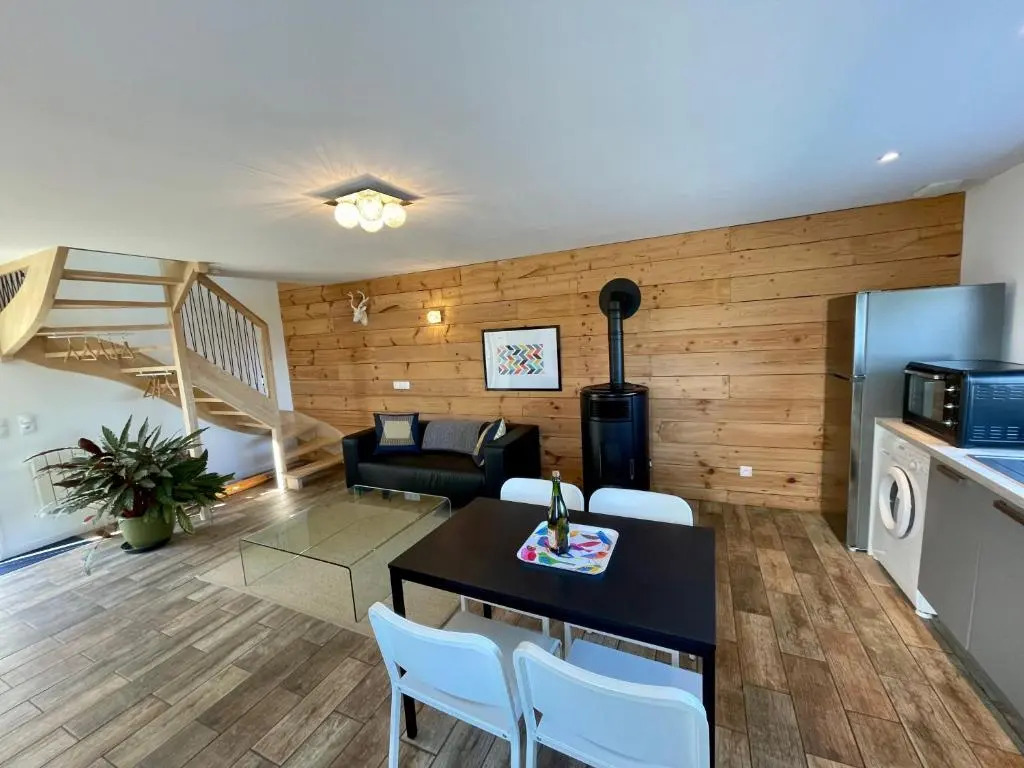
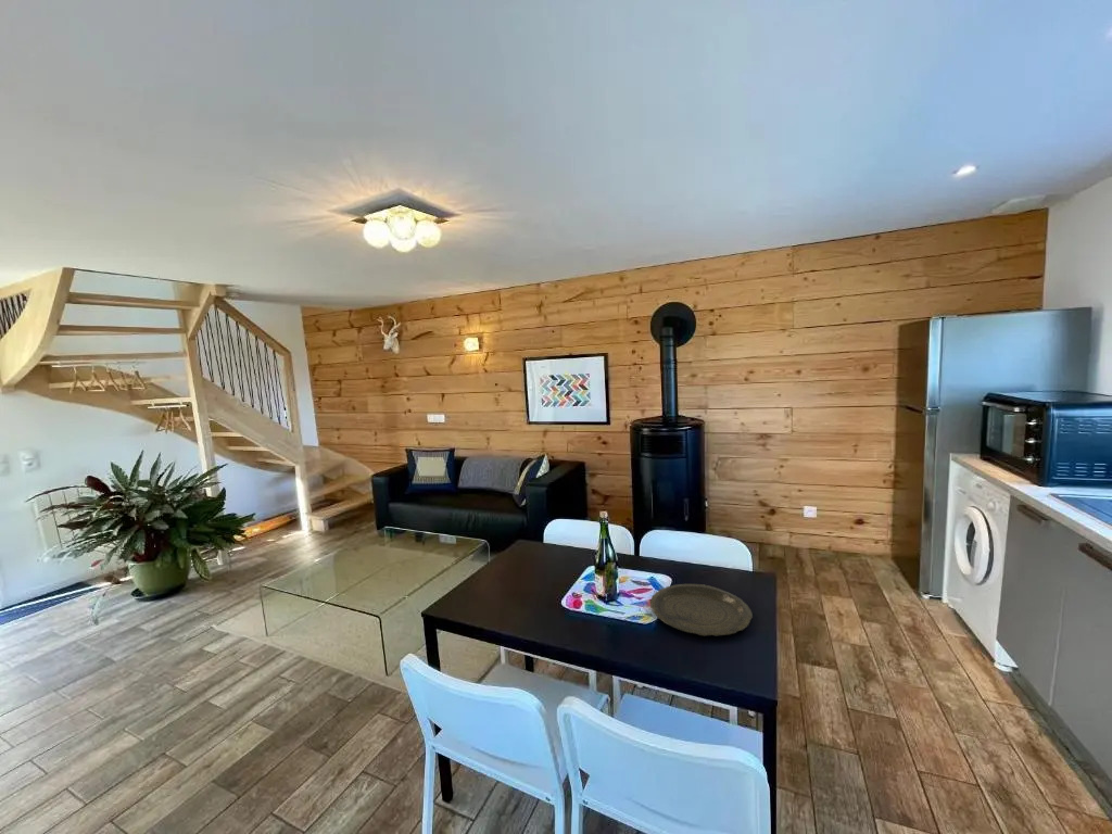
+ plate [649,583,754,636]
